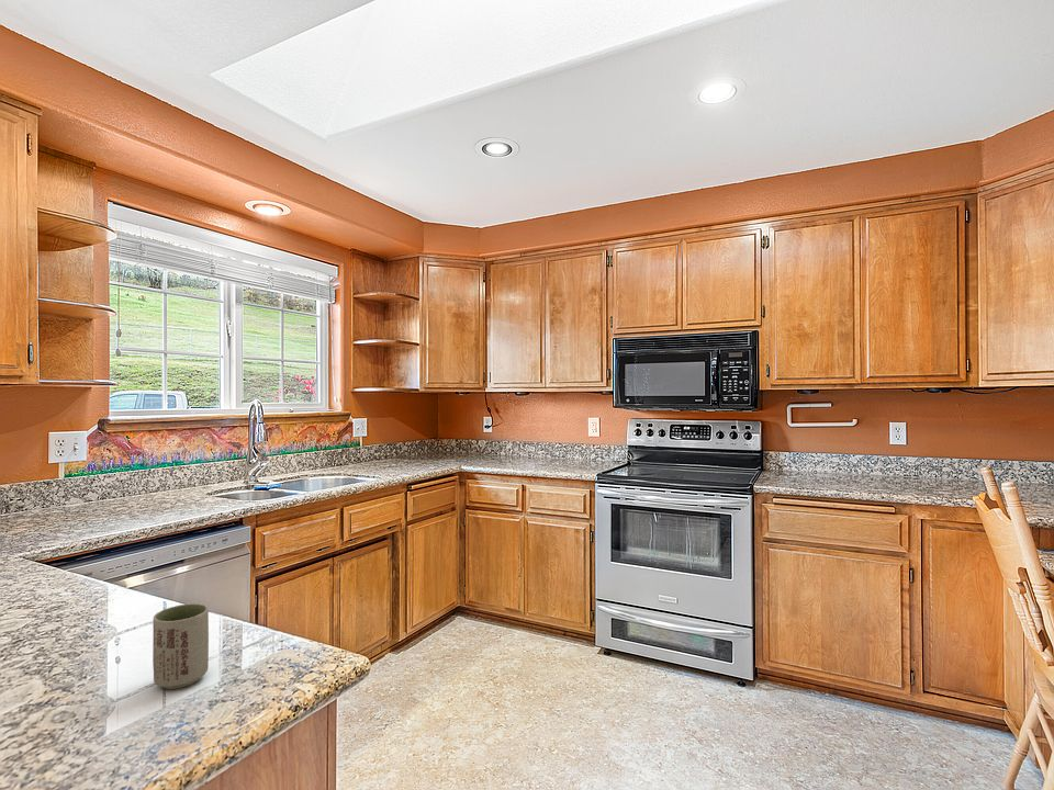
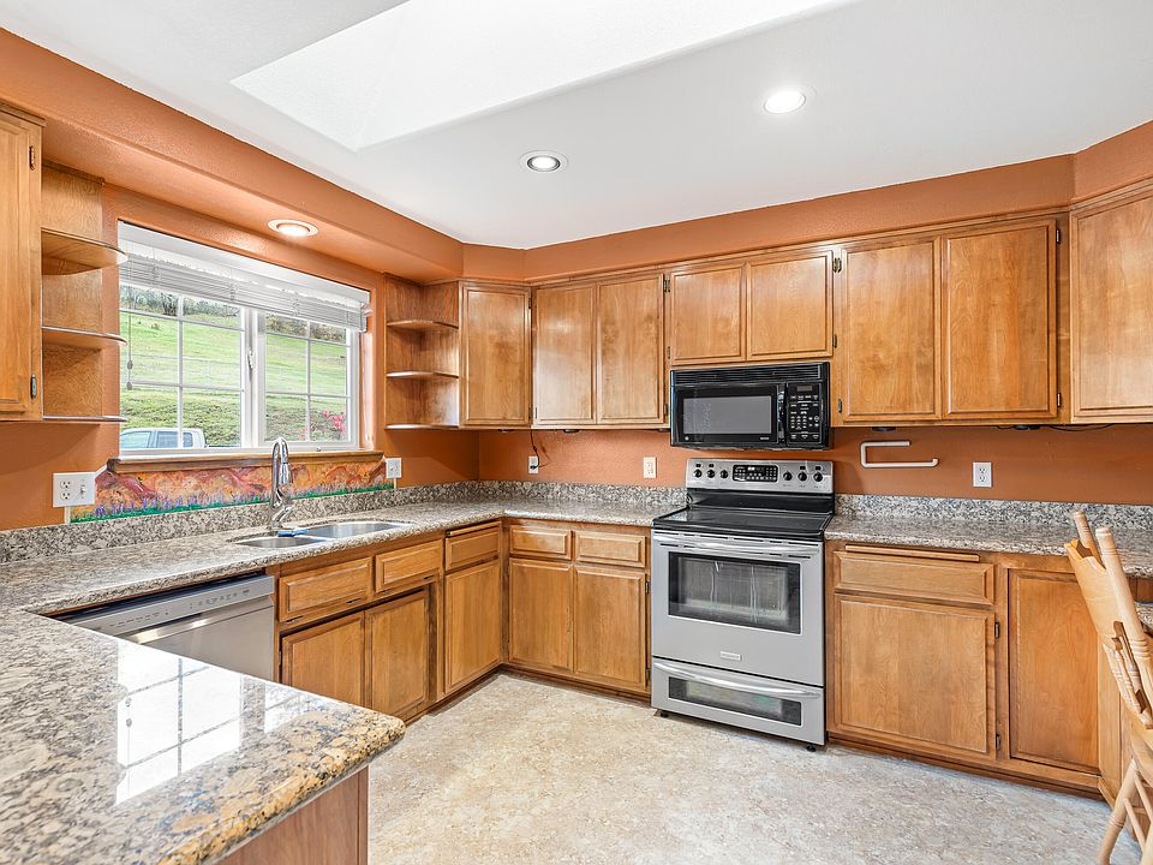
- cup [152,602,210,690]
